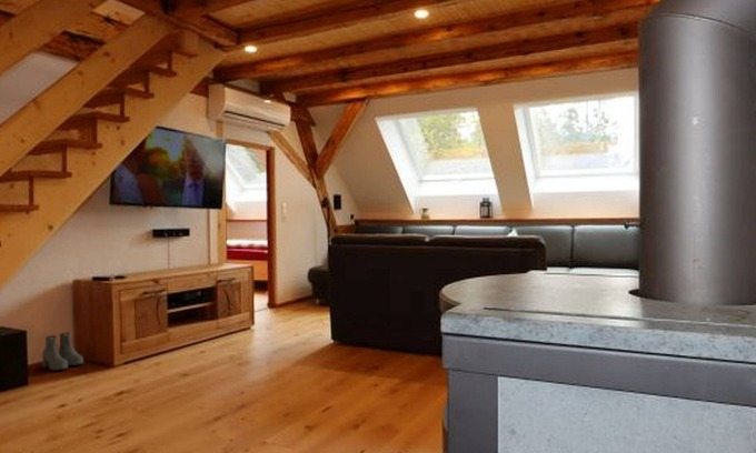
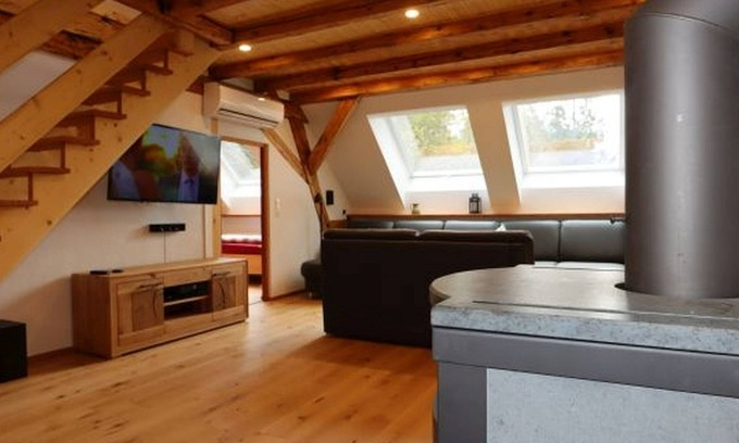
- boots [41,332,84,372]
